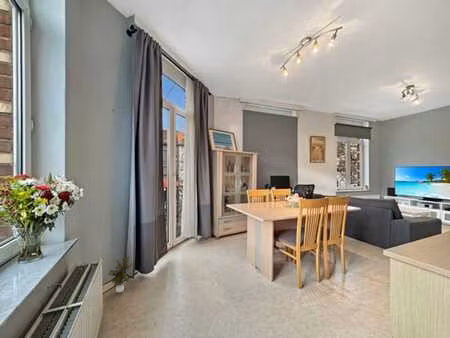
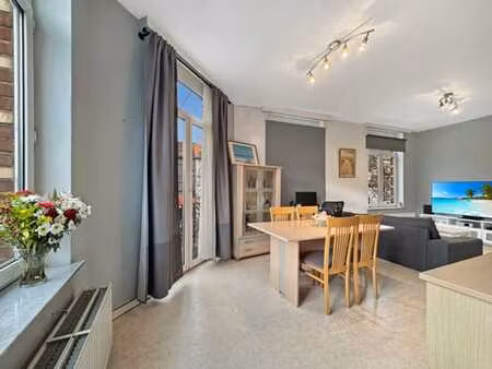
- potted plant [107,256,135,294]
